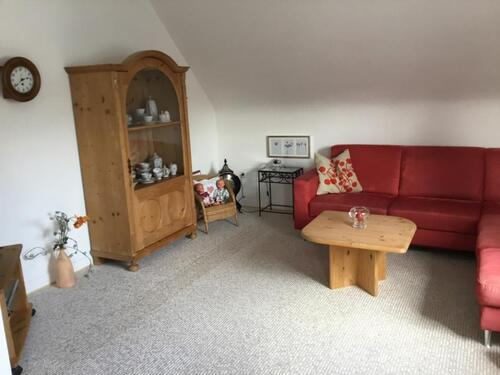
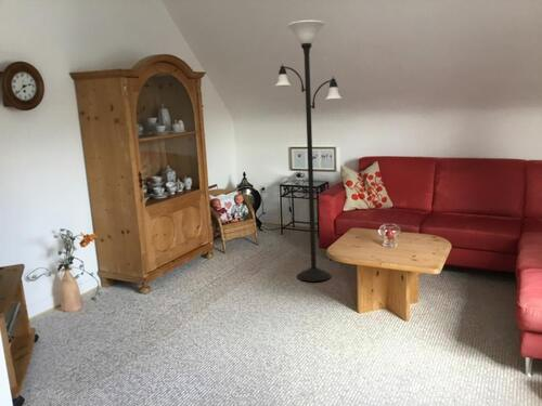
+ floor lamp [274,19,343,283]
